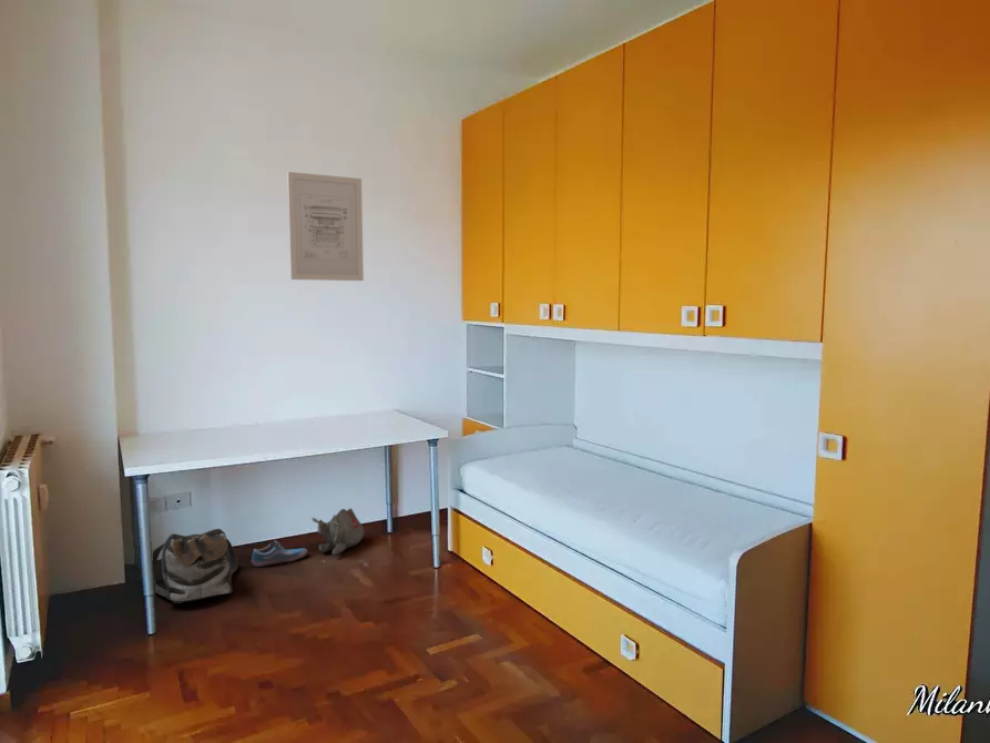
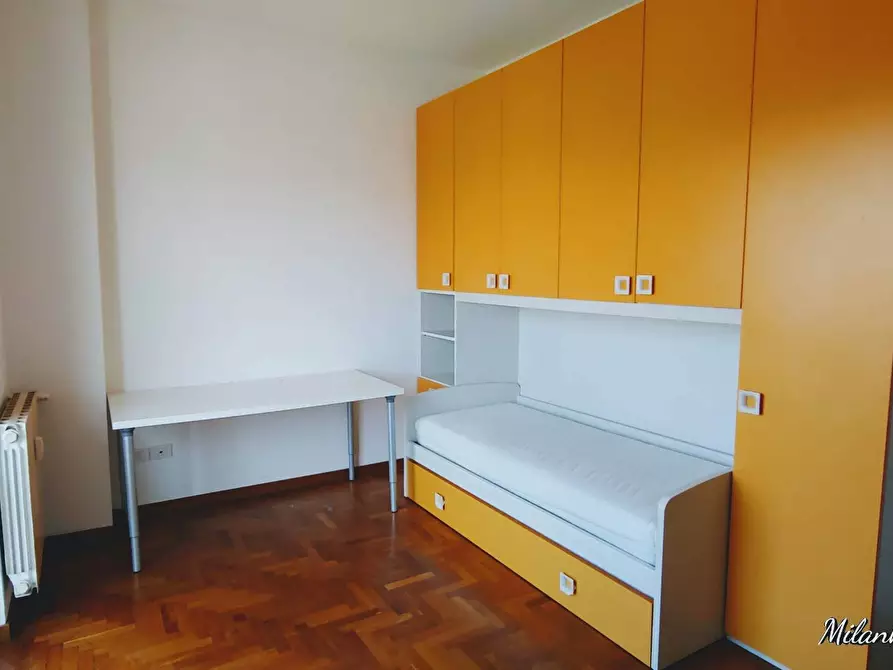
- shoe [251,540,308,568]
- backpack [152,528,238,604]
- plush toy [310,508,365,557]
- wall art [286,171,365,282]
